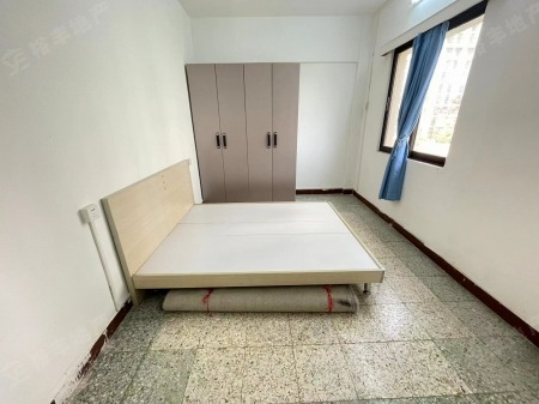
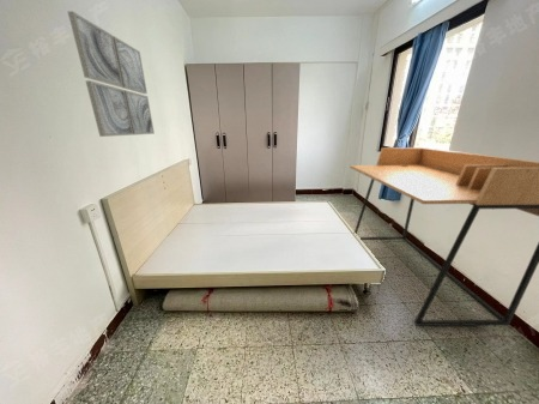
+ wall art [67,10,156,138]
+ desk [349,146,539,327]
